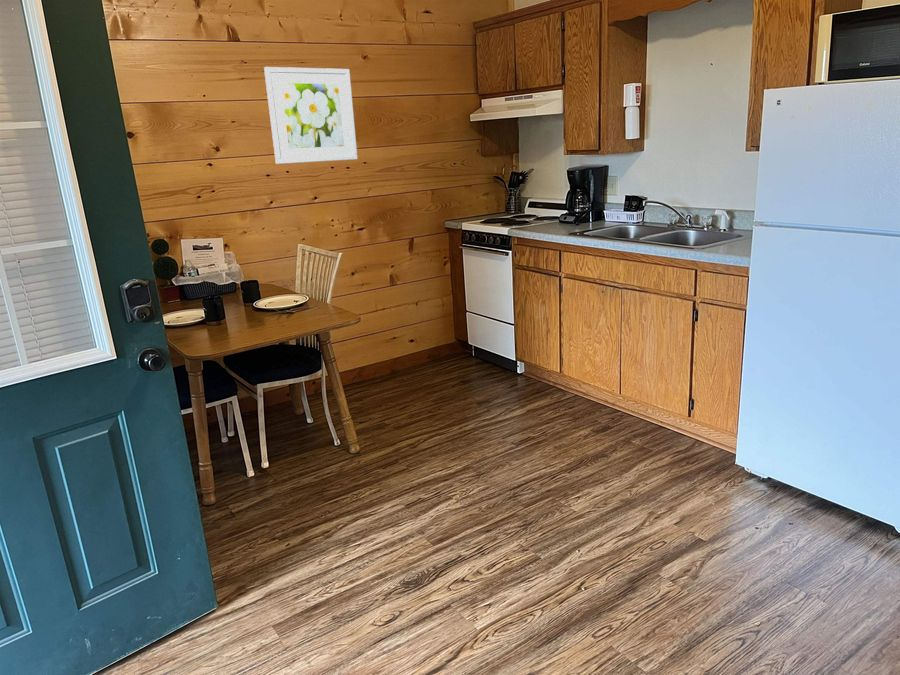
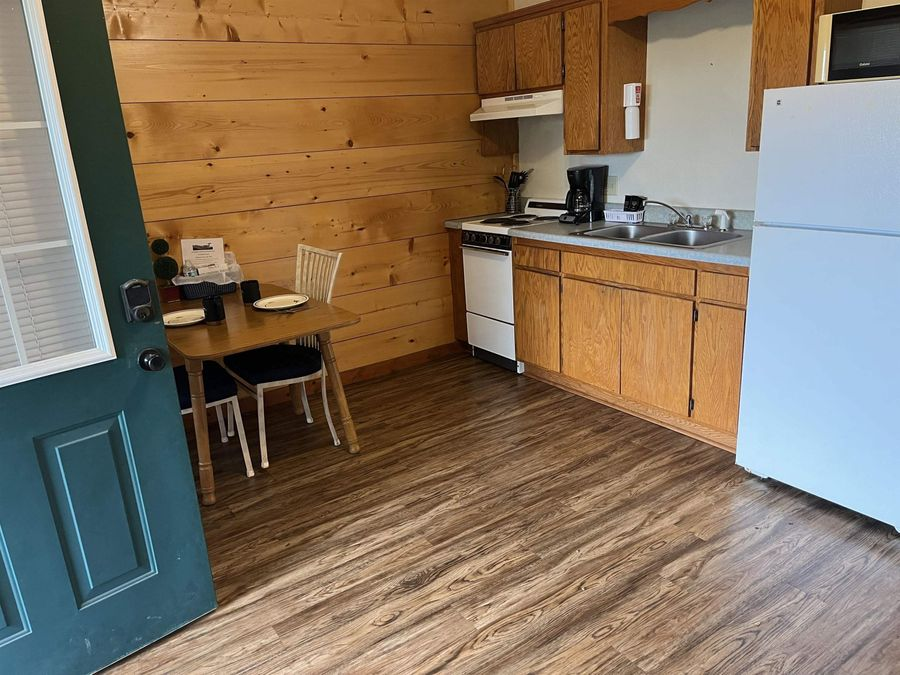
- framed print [263,66,358,165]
